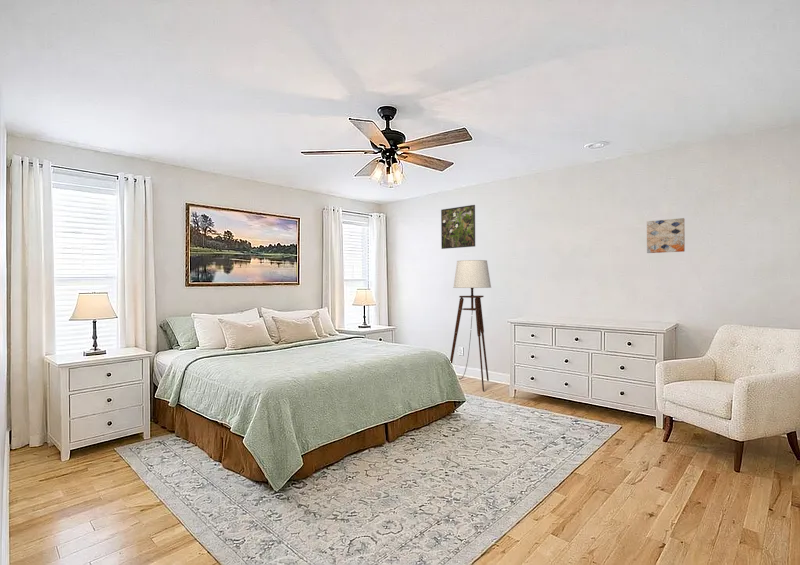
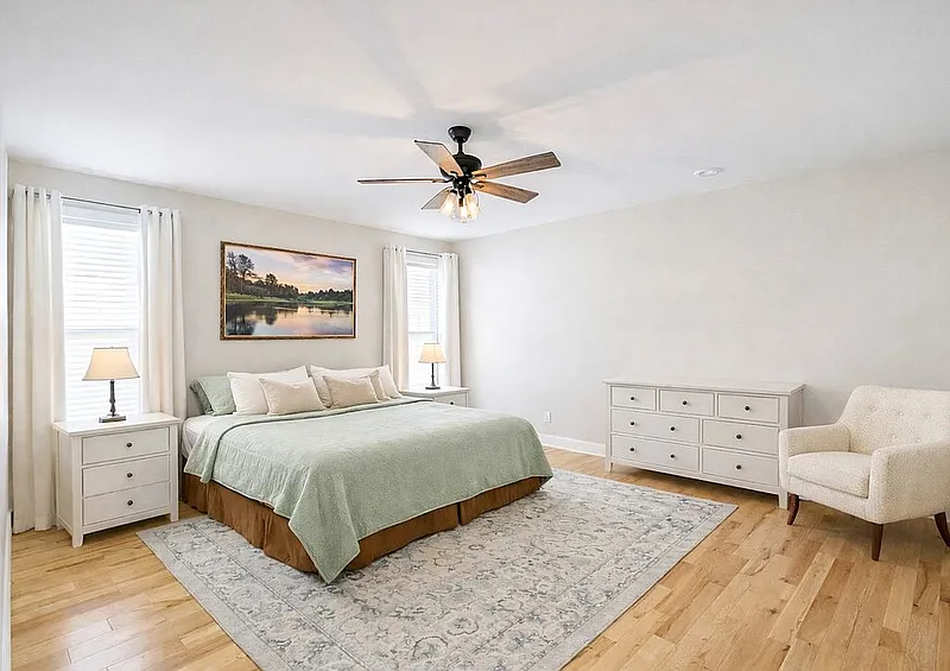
- wall art [646,217,686,254]
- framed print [440,204,476,250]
- floor lamp [449,259,492,392]
